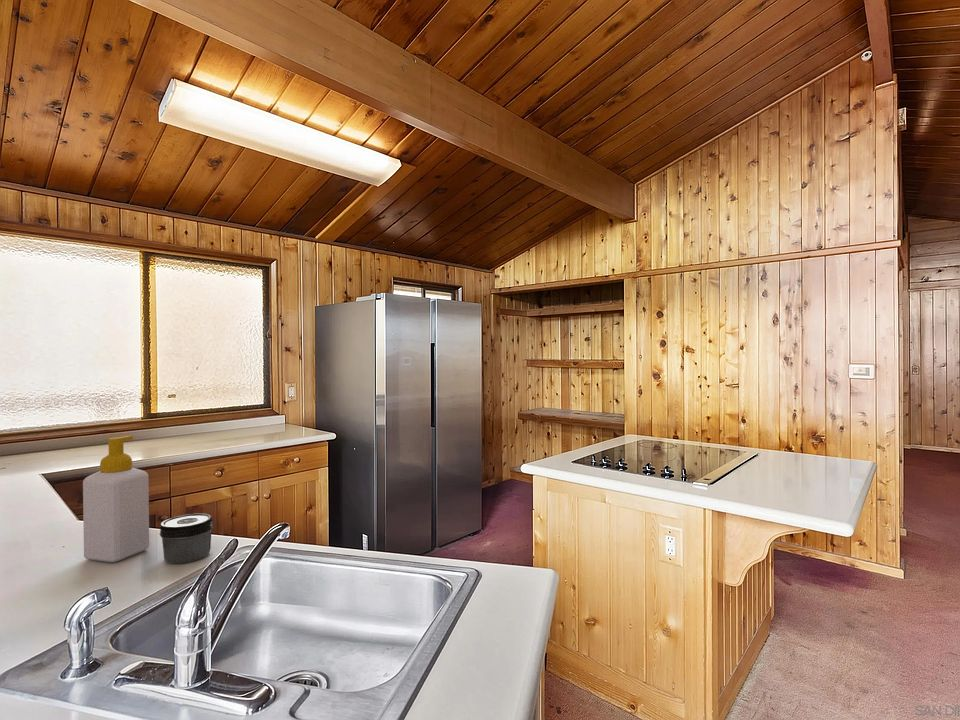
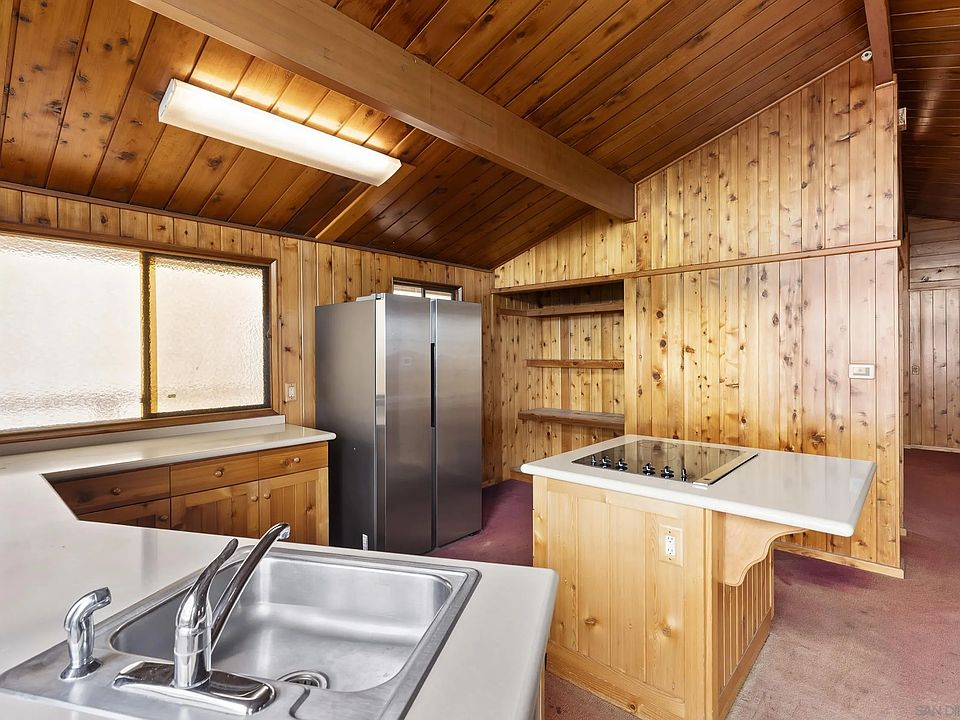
- jar [159,513,214,564]
- soap bottle [82,435,150,563]
